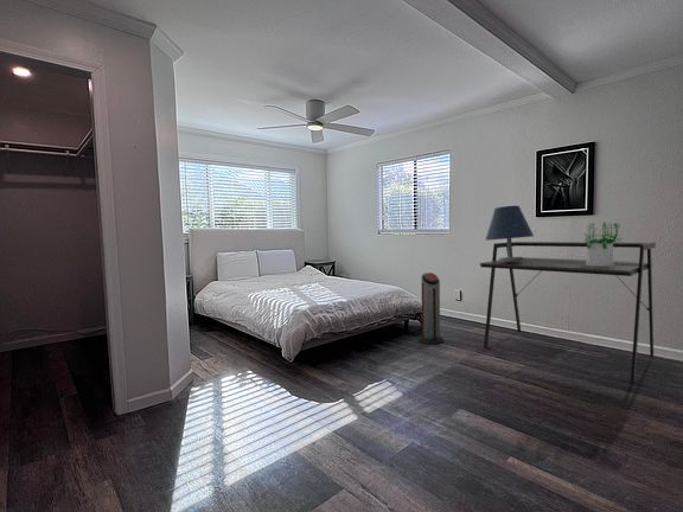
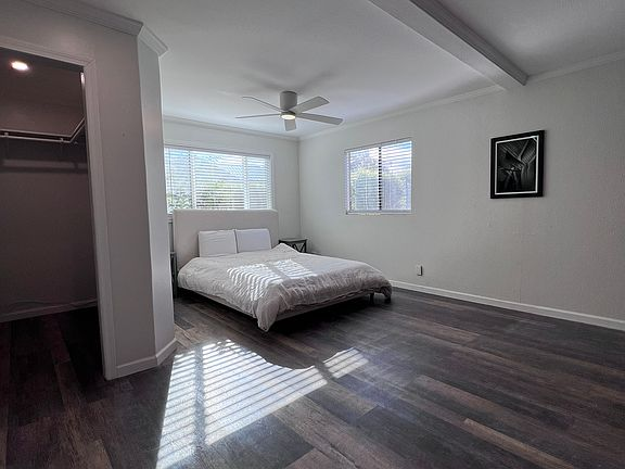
- air purifier [417,271,445,345]
- table lamp [485,205,535,262]
- potted plant [583,220,624,267]
- desk [479,241,657,384]
